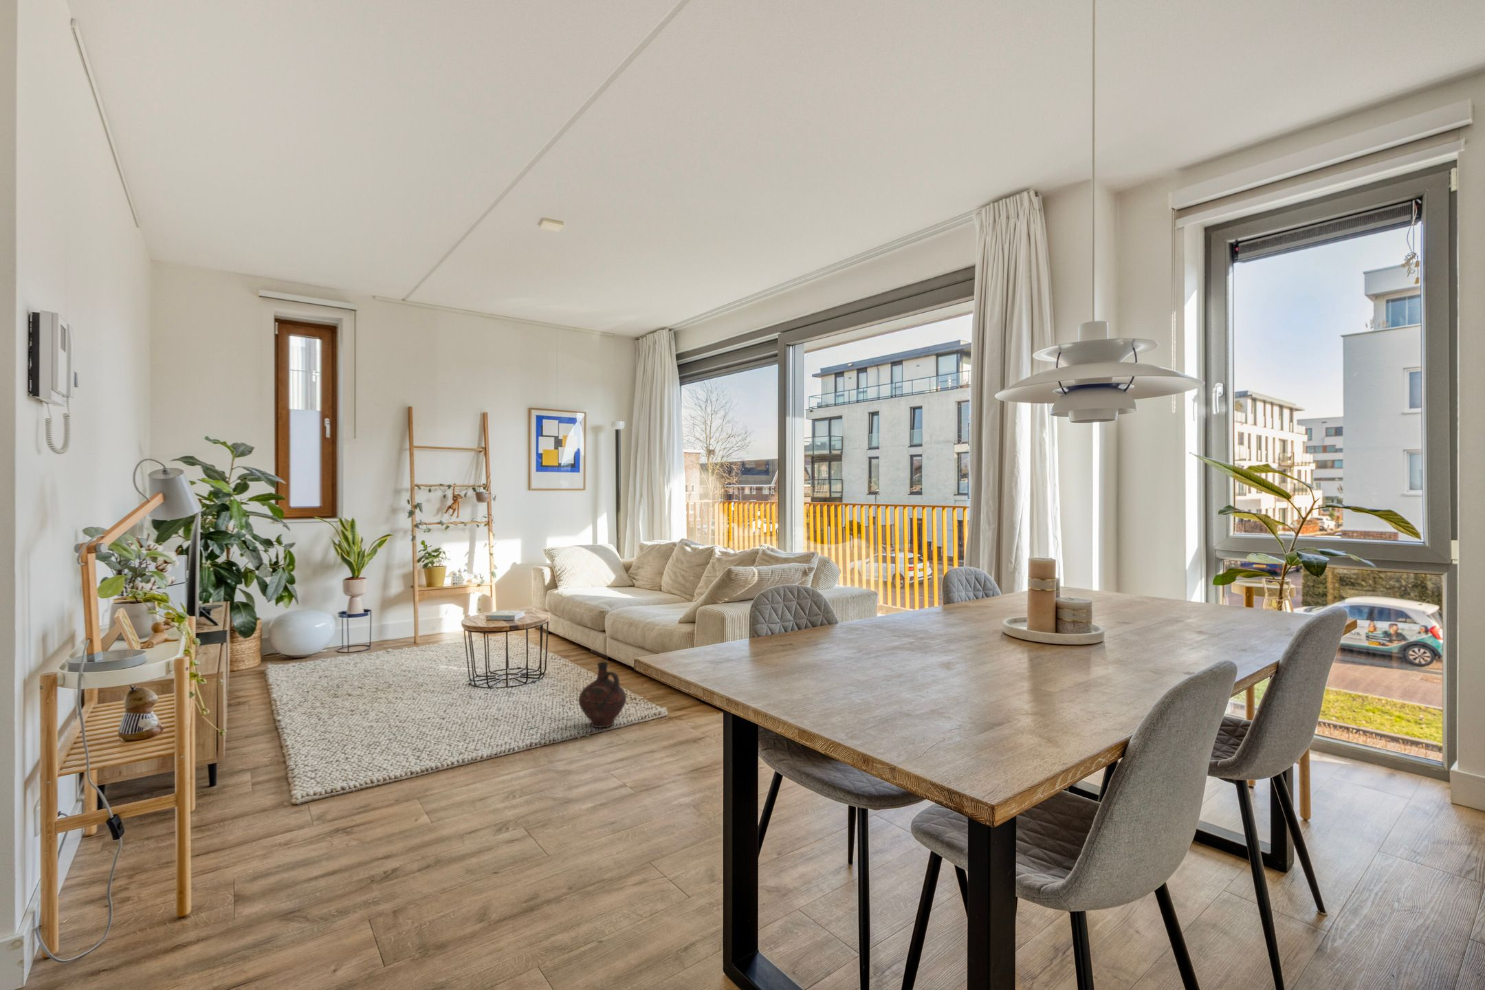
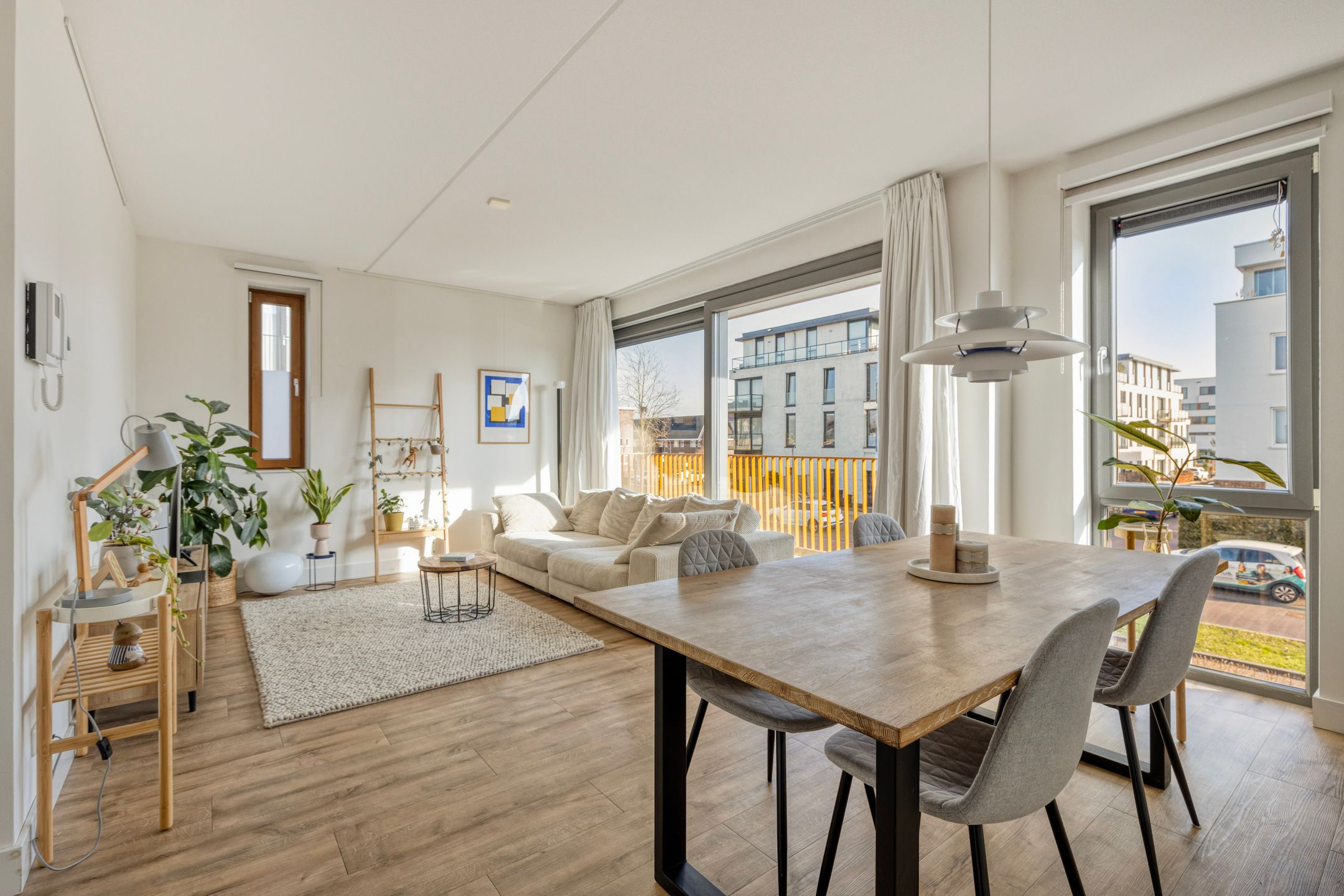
- ceramic jug [578,662,626,729]
